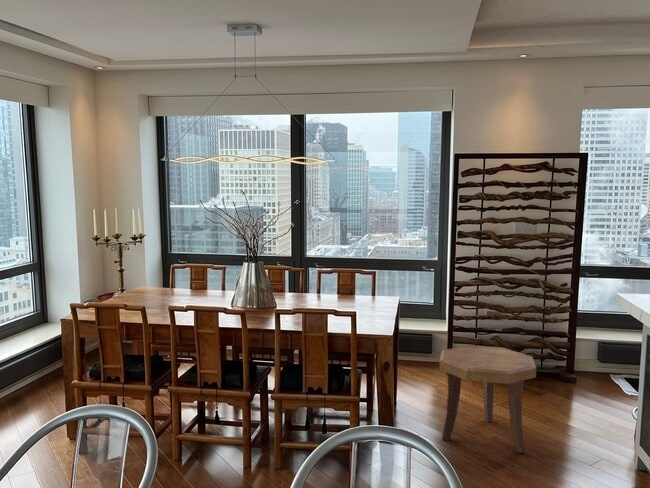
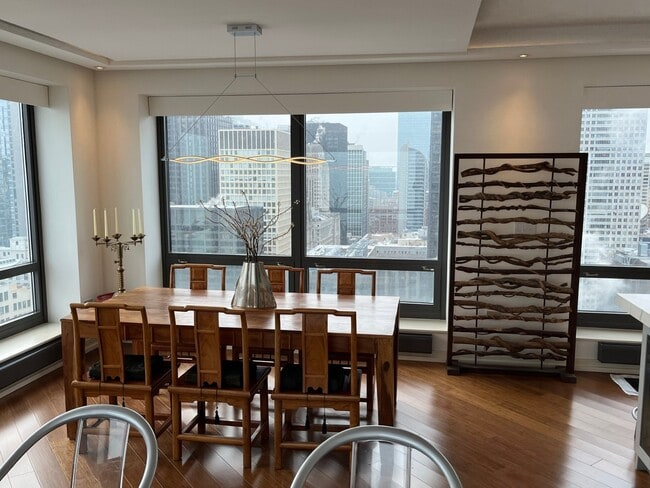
- side table [438,344,537,454]
